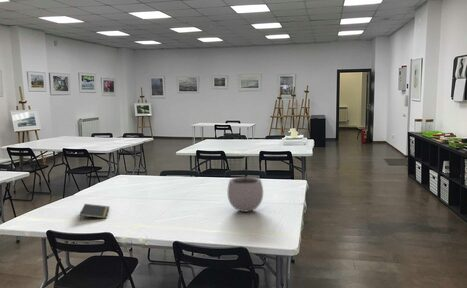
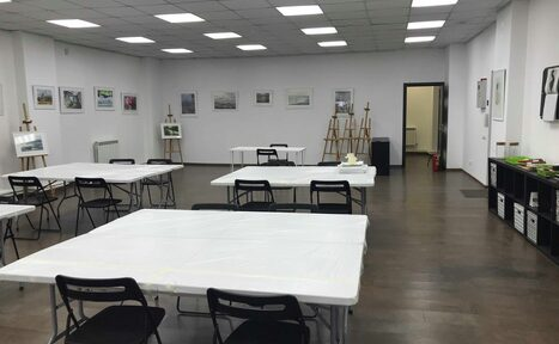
- notepad [78,203,111,222]
- plant pot [226,165,264,213]
